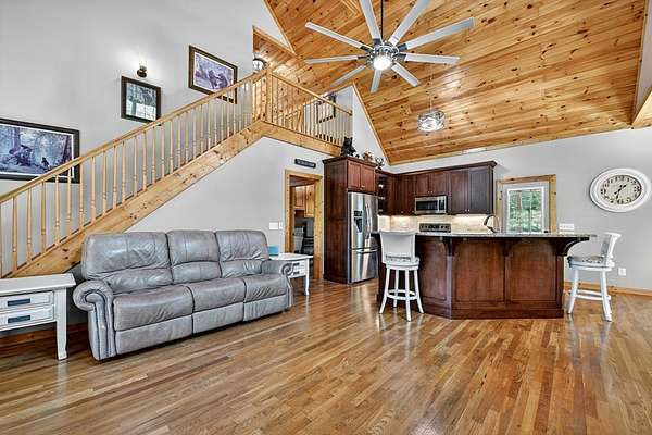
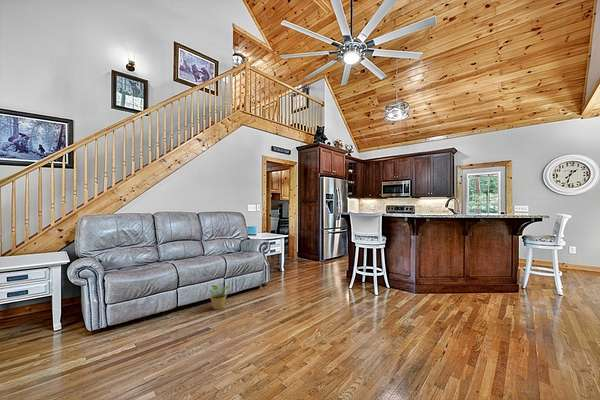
+ potted plant [208,282,231,310]
